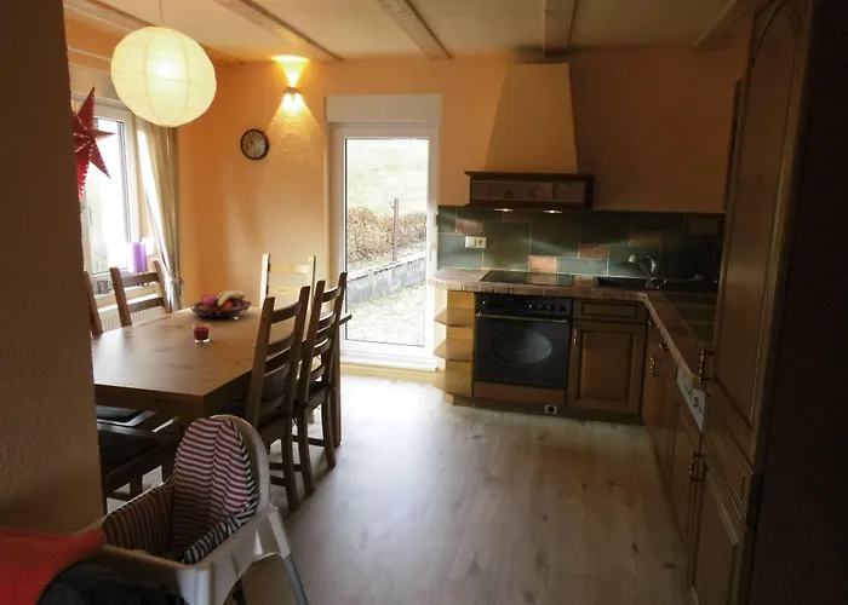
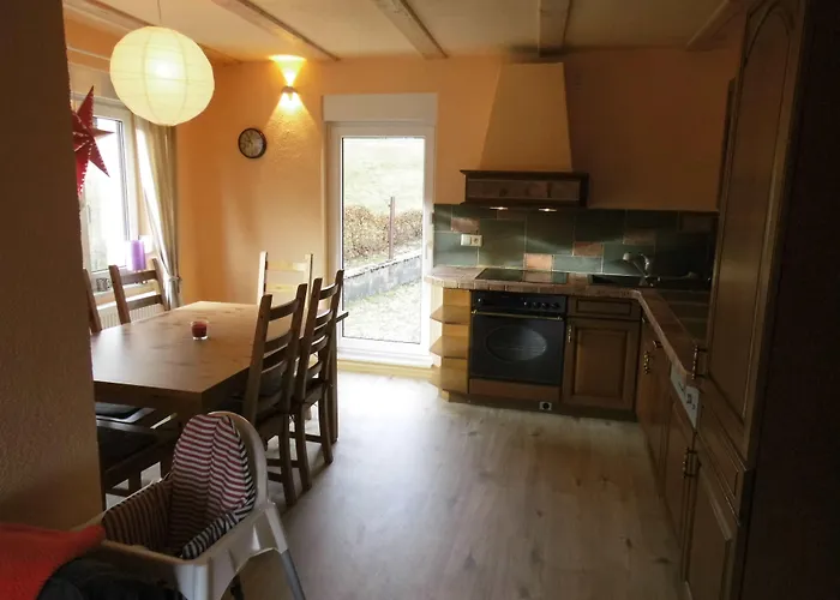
- fruit basket [189,289,253,321]
